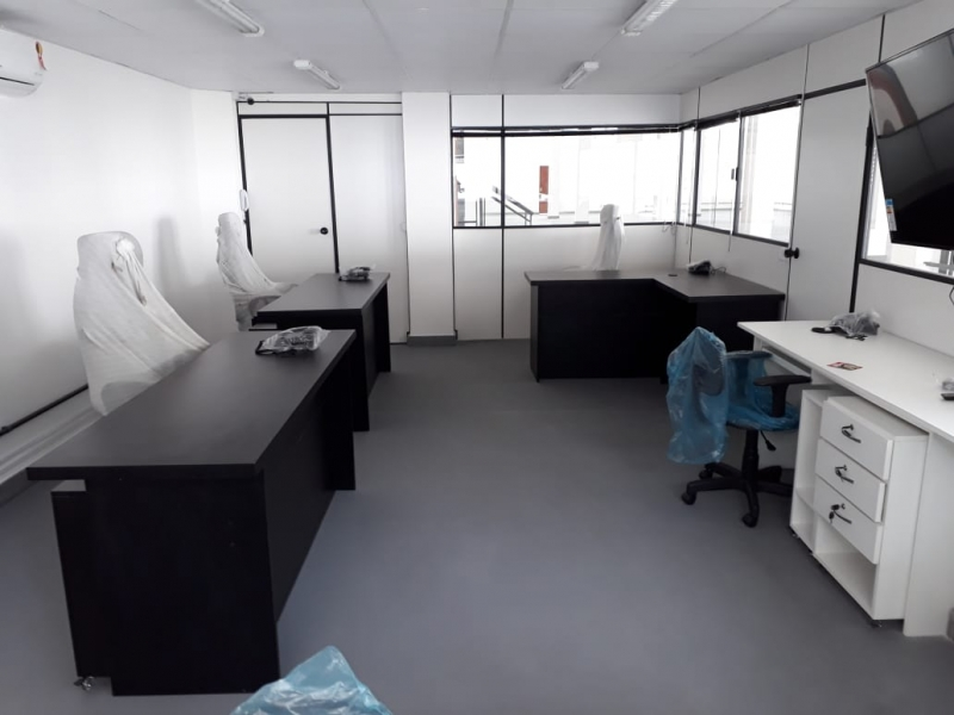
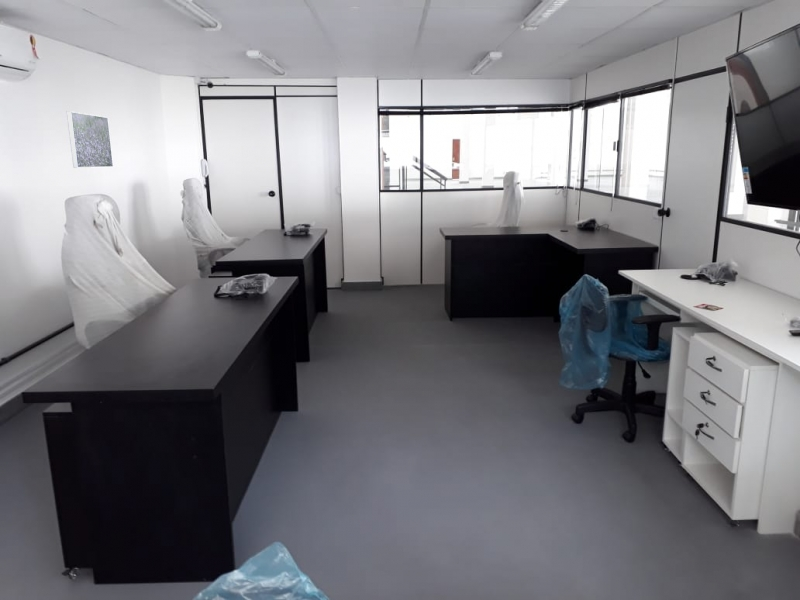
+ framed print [66,110,114,169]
